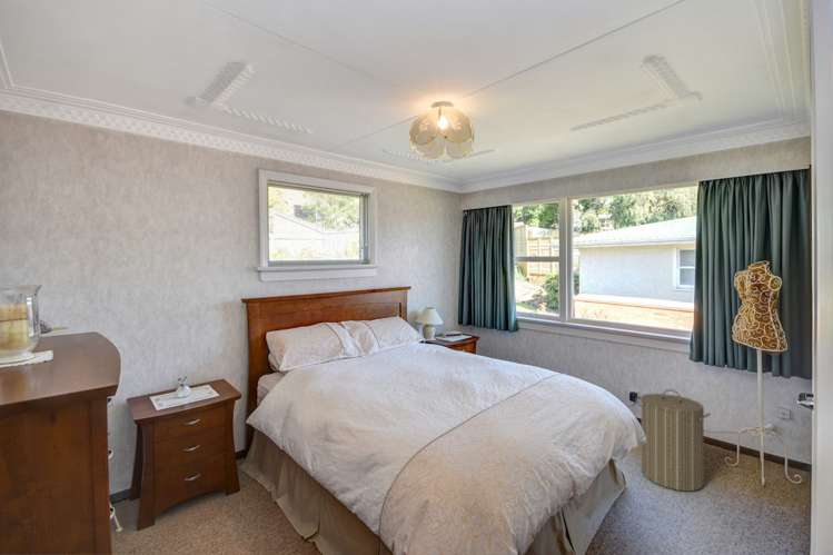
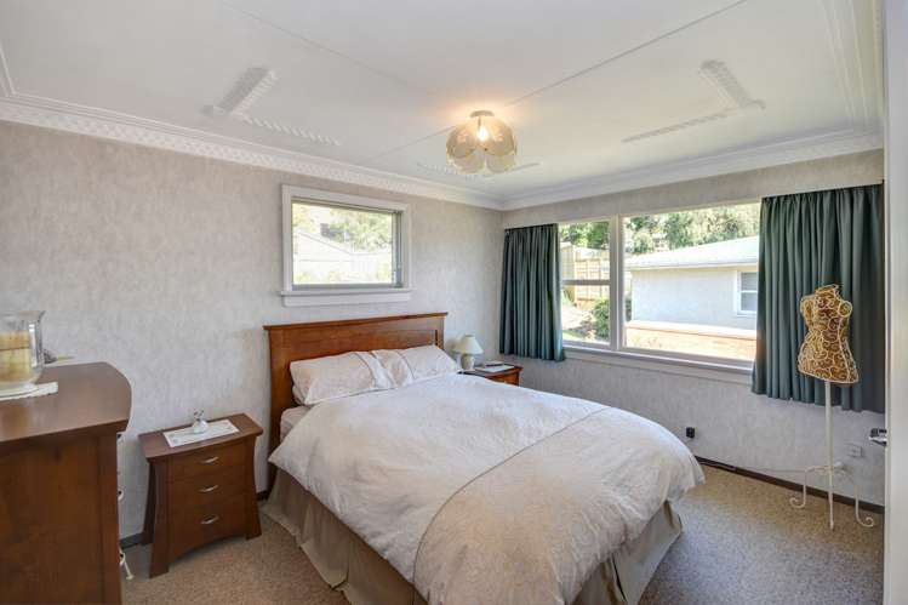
- laundry hamper [634,388,712,493]
